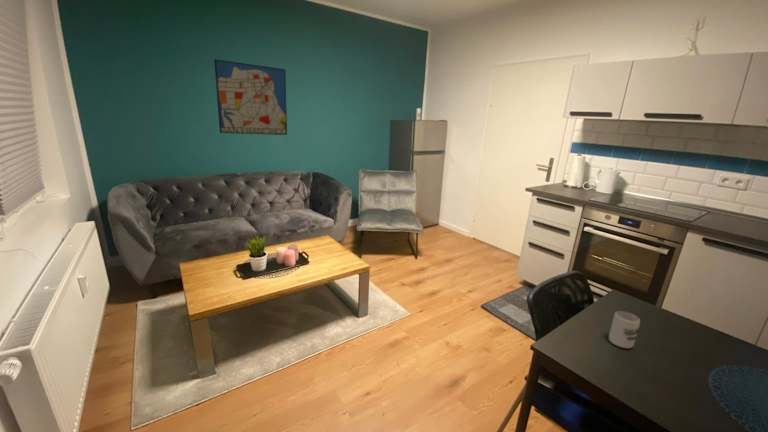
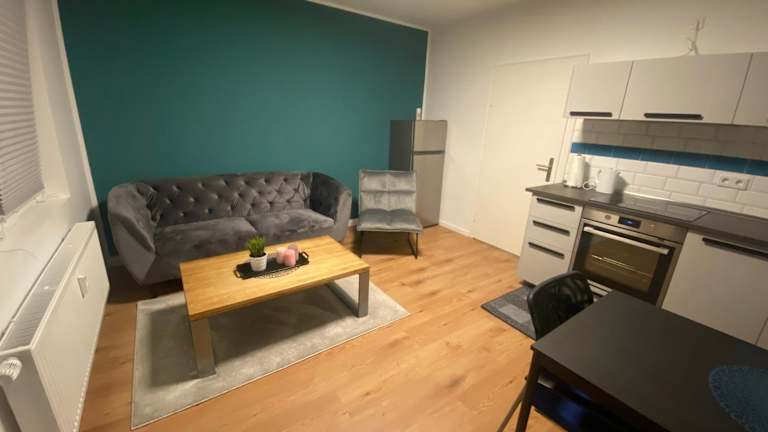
- cup [608,310,641,349]
- wall art [213,58,288,136]
